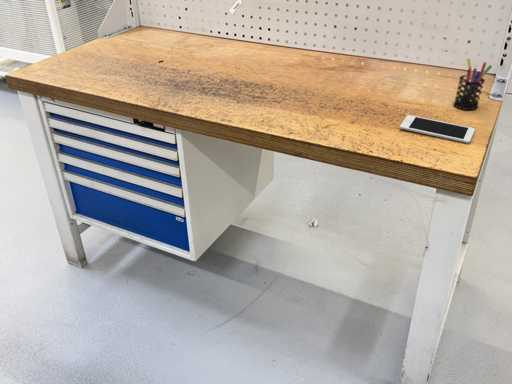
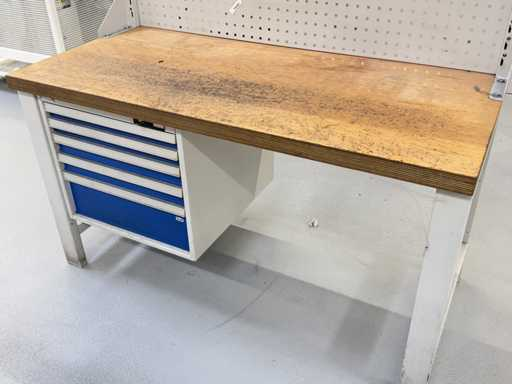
- pen holder [452,58,493,111]
- cell phone [399,114,476,144]
